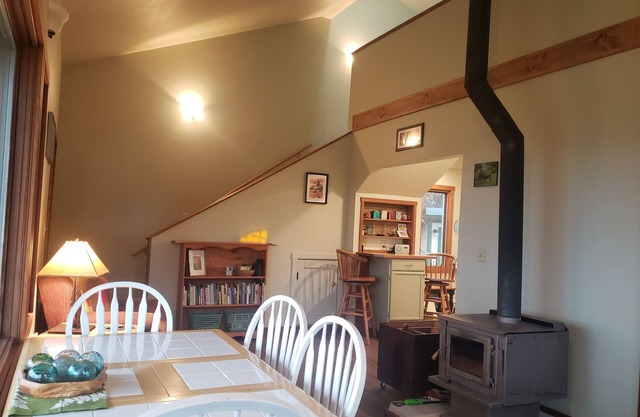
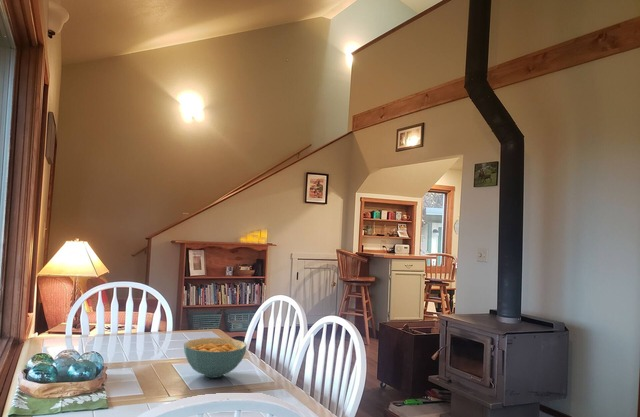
+ cereal bowl [183,337,248,379]
